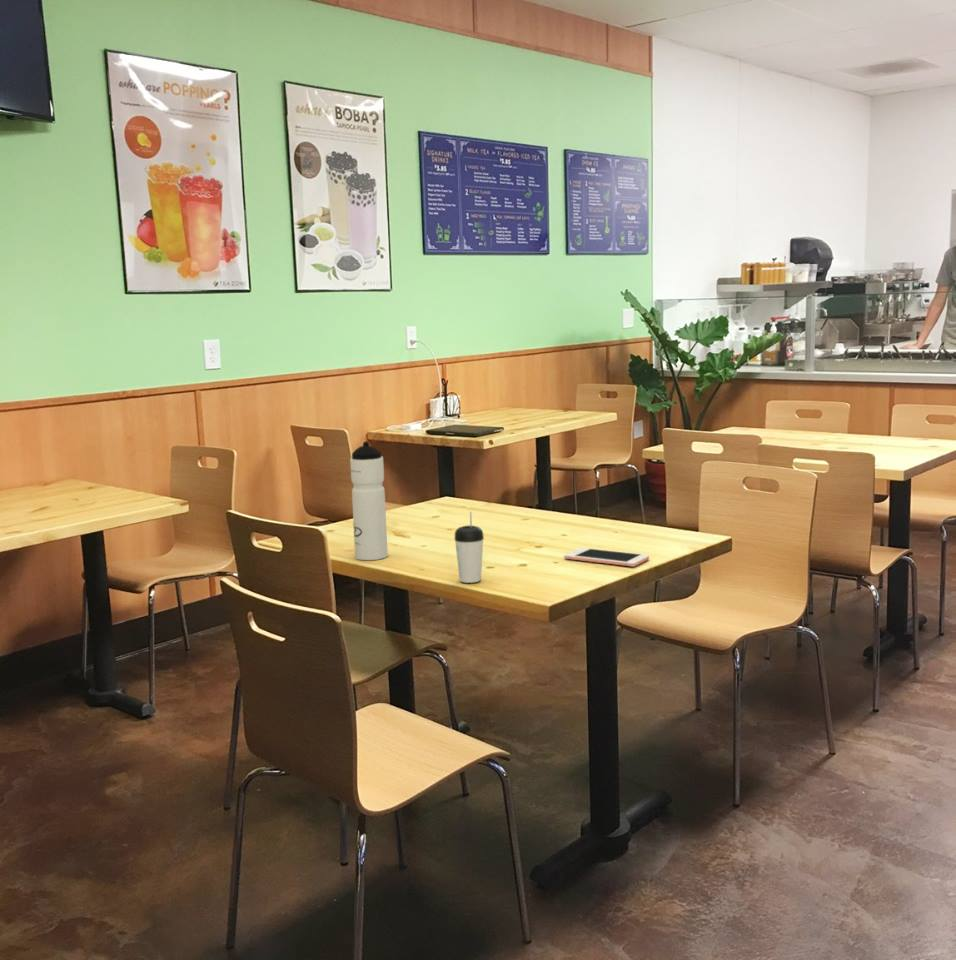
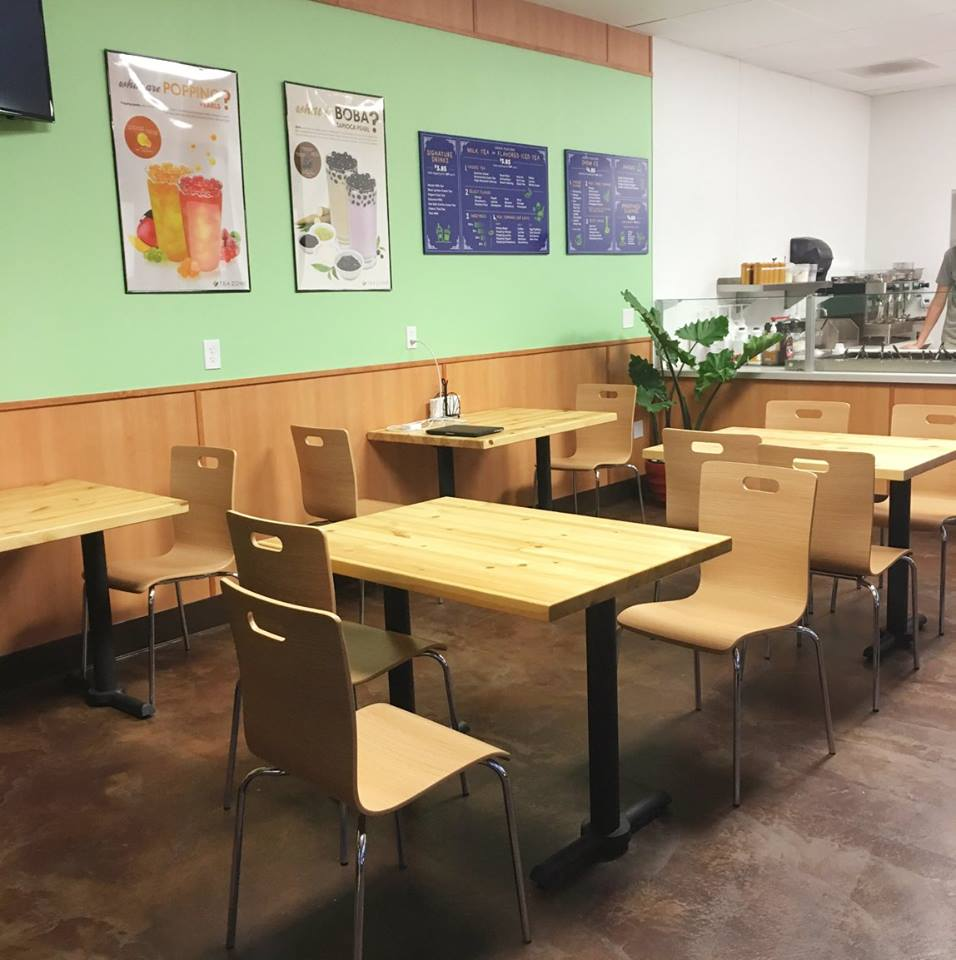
- water bottle [349,441,389,561]
- beverage cup [453,510,485,584]
- cell phone [563,547,650,568]
